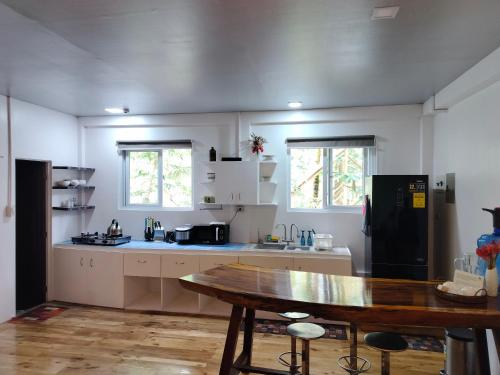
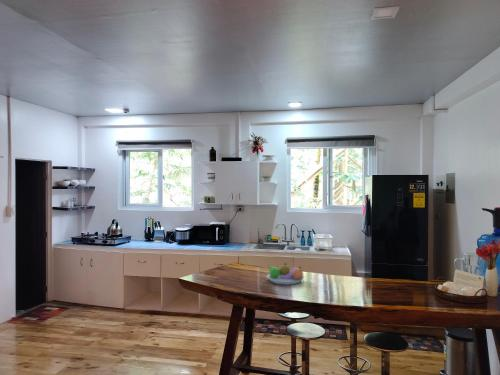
+ fruit bowl [266,262,305,286]
